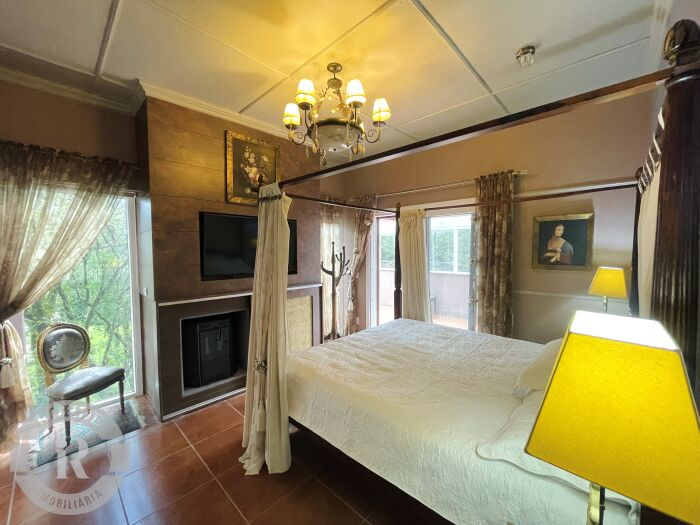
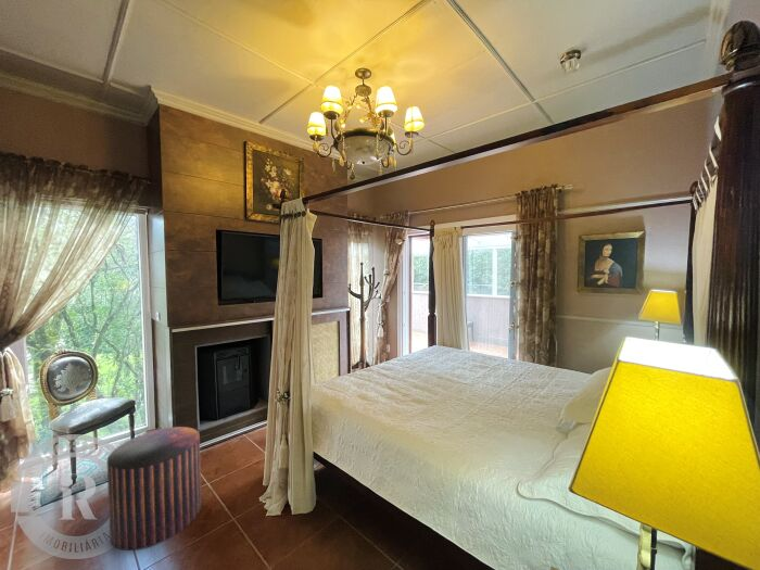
+ pouf [106,426,203,552]
